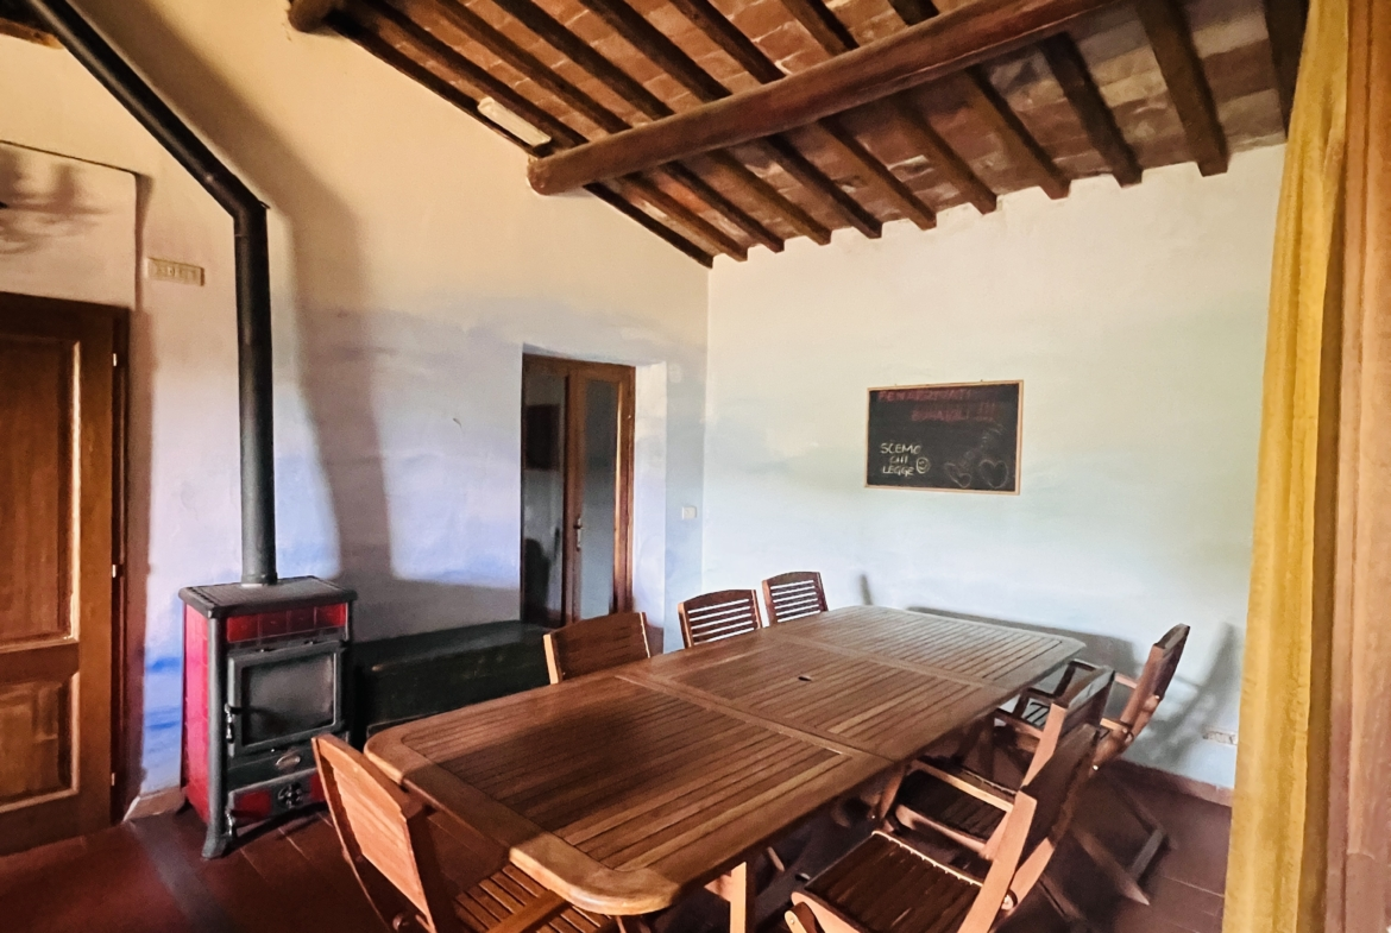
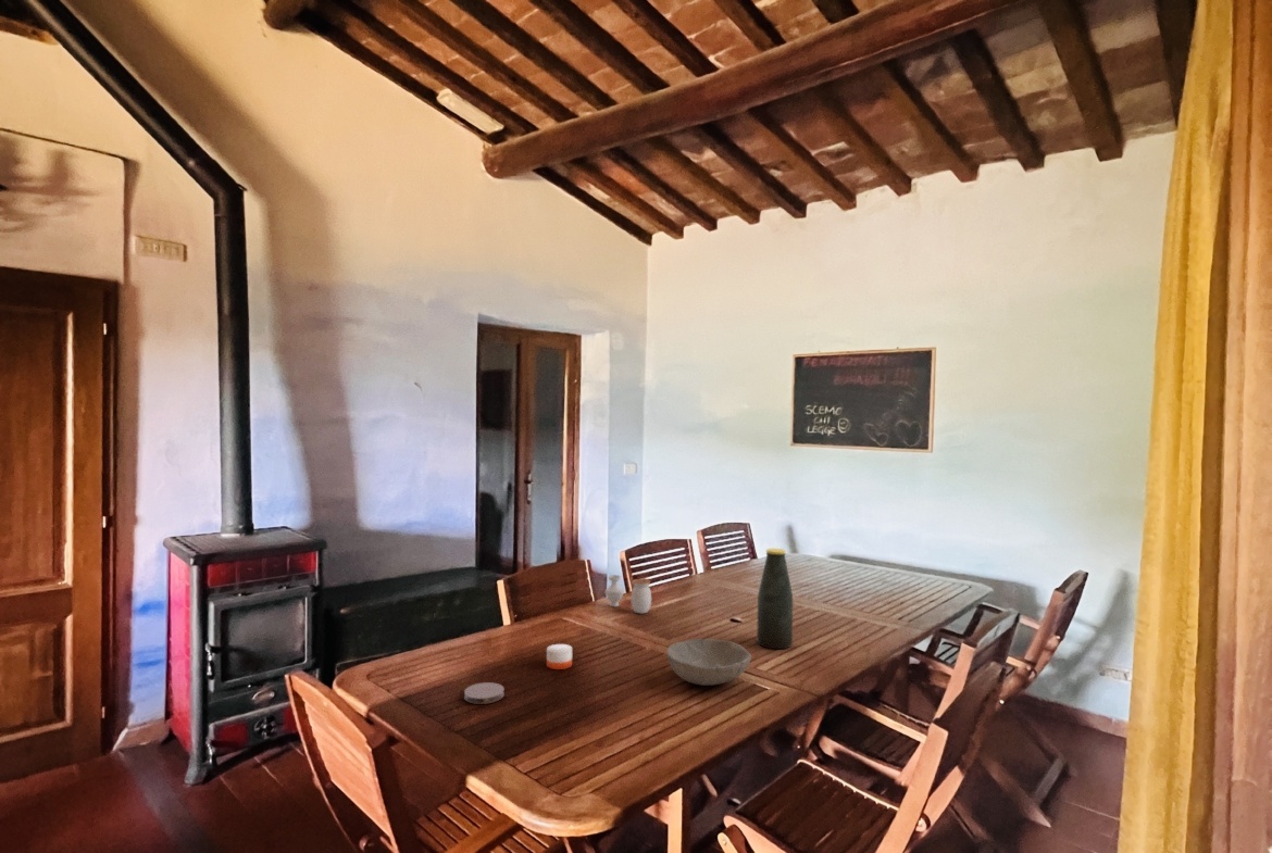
+ candle [546,643,573,670]
+ bottle [756,548,794,650]
+ jar [604,574,652,614]
+ bowl [665,638,752,687]
+ coaster [463,681,506,705]
